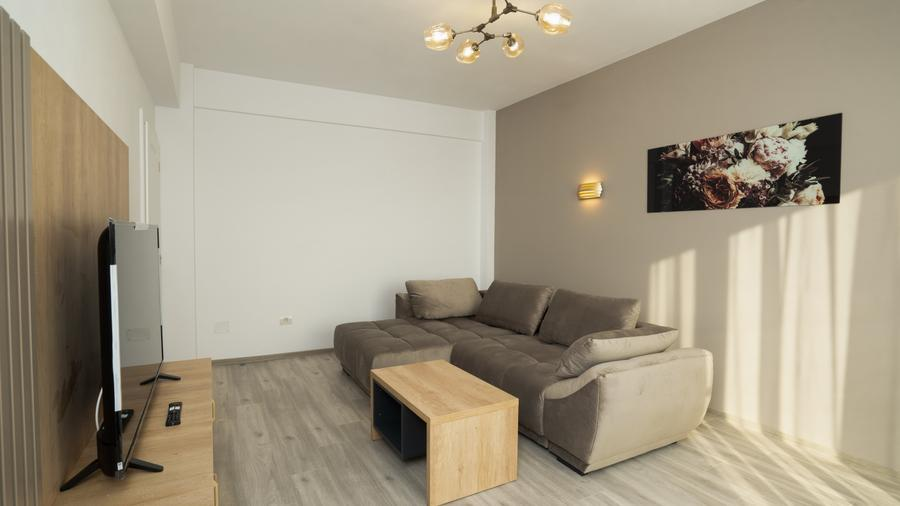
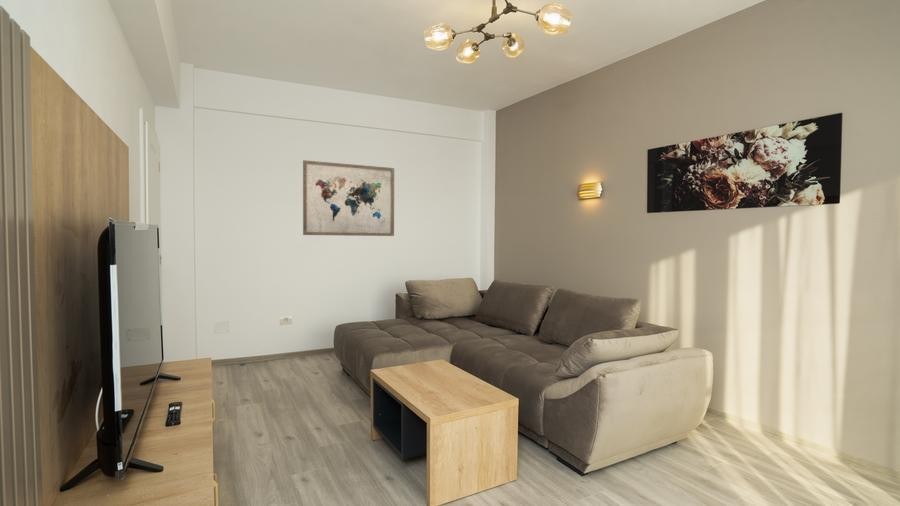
+ wall art [302,159,395,237]
